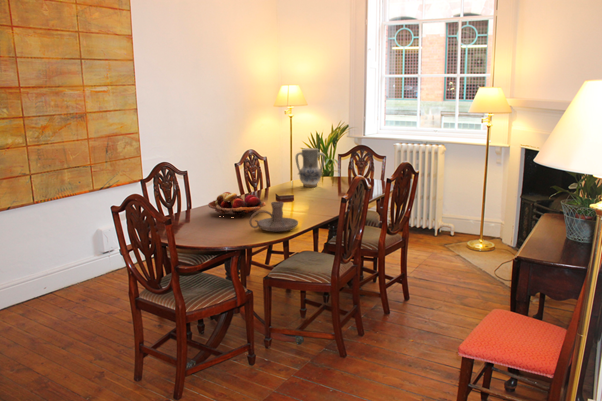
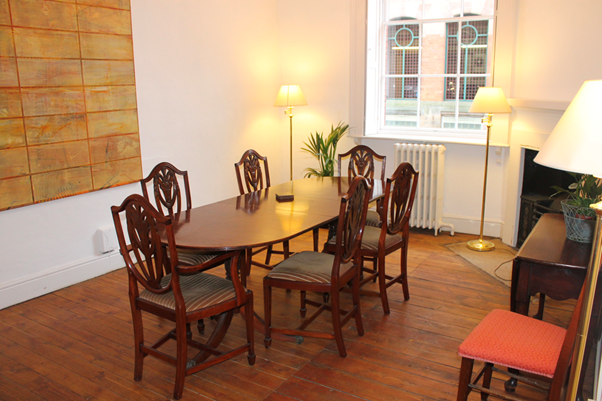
- candle holder [248,201,299,232]
- fruit basket [207,191,266,218]
- vase [295,147,326,188]
